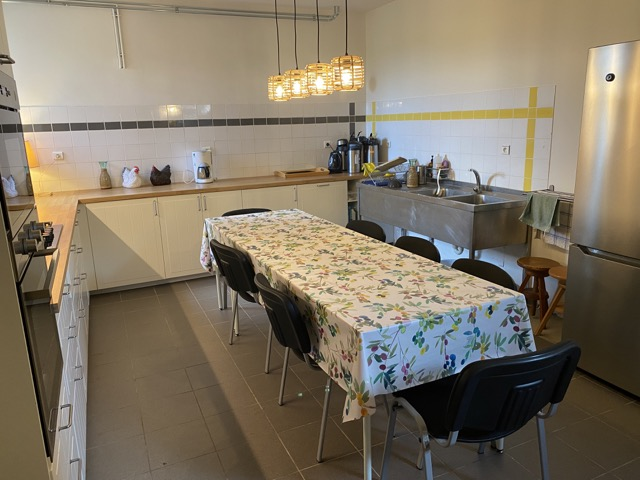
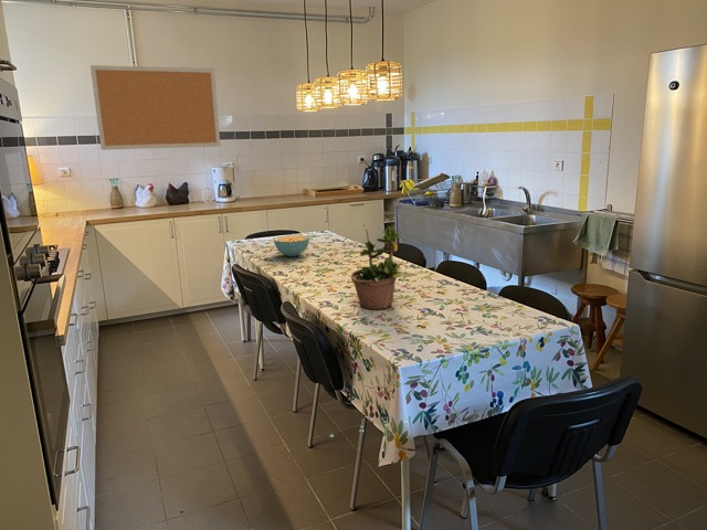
+ cereal bowl [273,234,310,257]
+ bulletin board [89,64,221,151]
+ potted plant [349,219,403,310]
